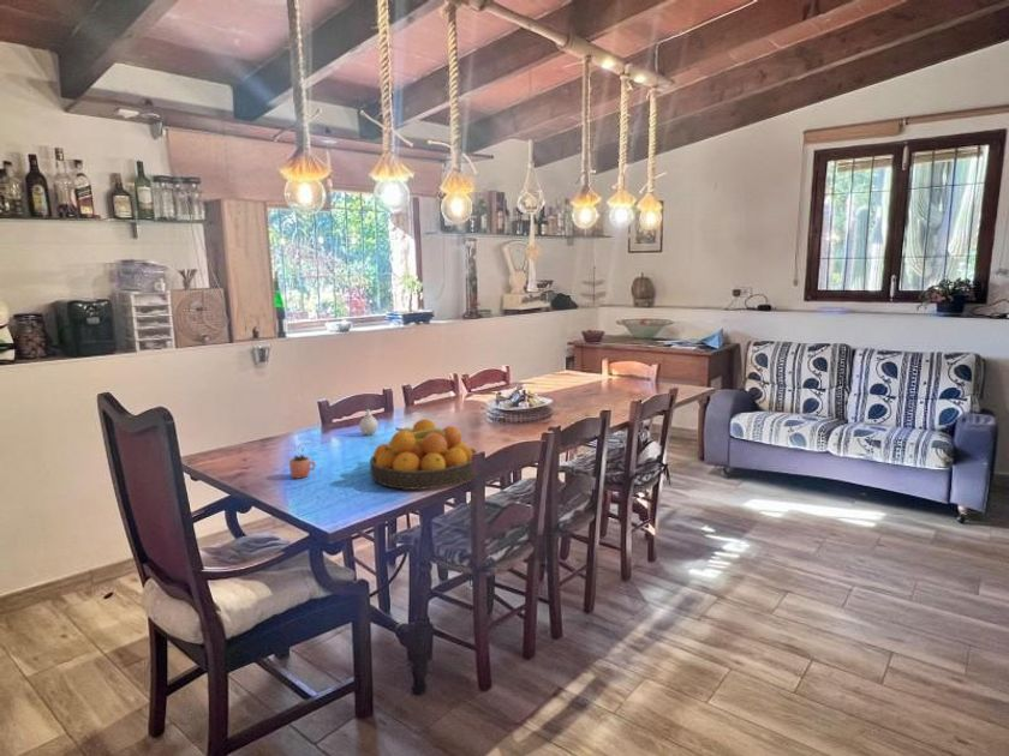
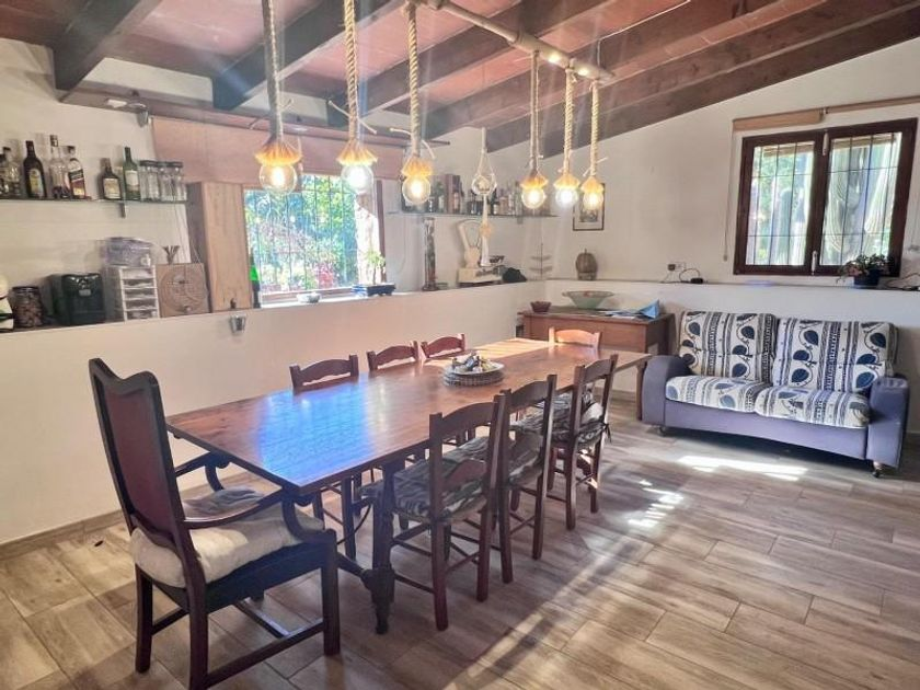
- fruit bowl [369,418,480,491]
- vase [358,408,380,436]
- cocoa [288,443,317,479]
